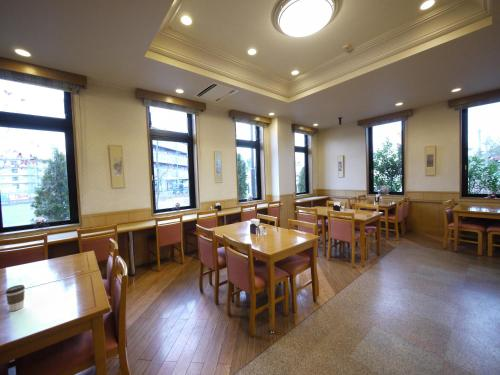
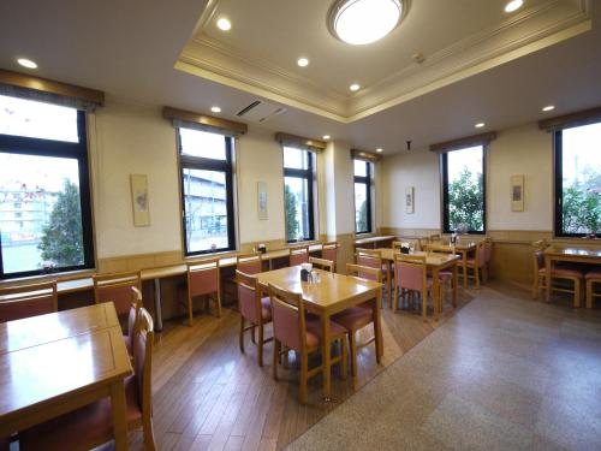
- coffee cup [4,284,26,312]
